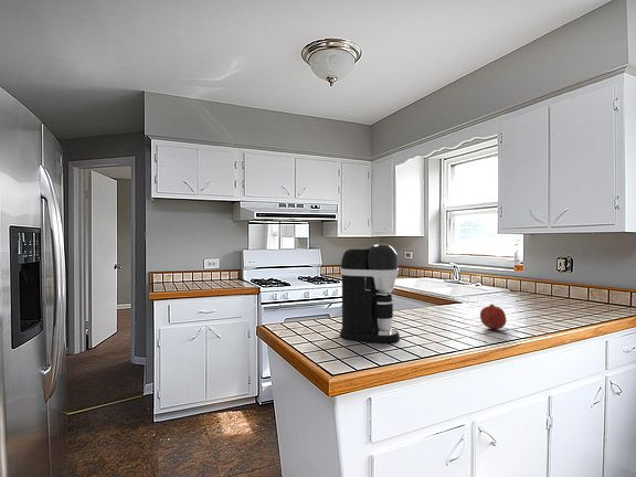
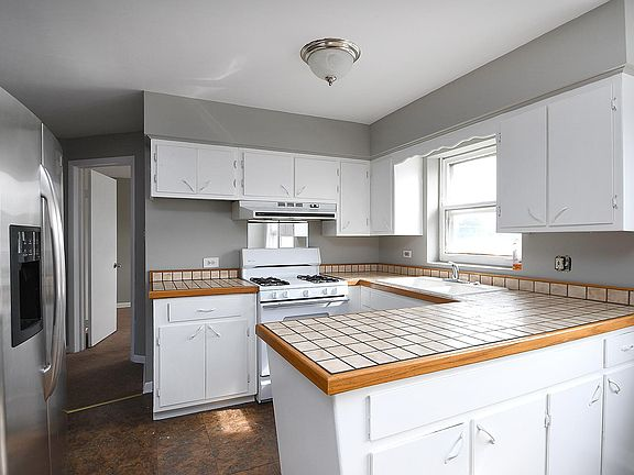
- fruit [479,303,508,330]
- coffee maker [339,243,401,343]
